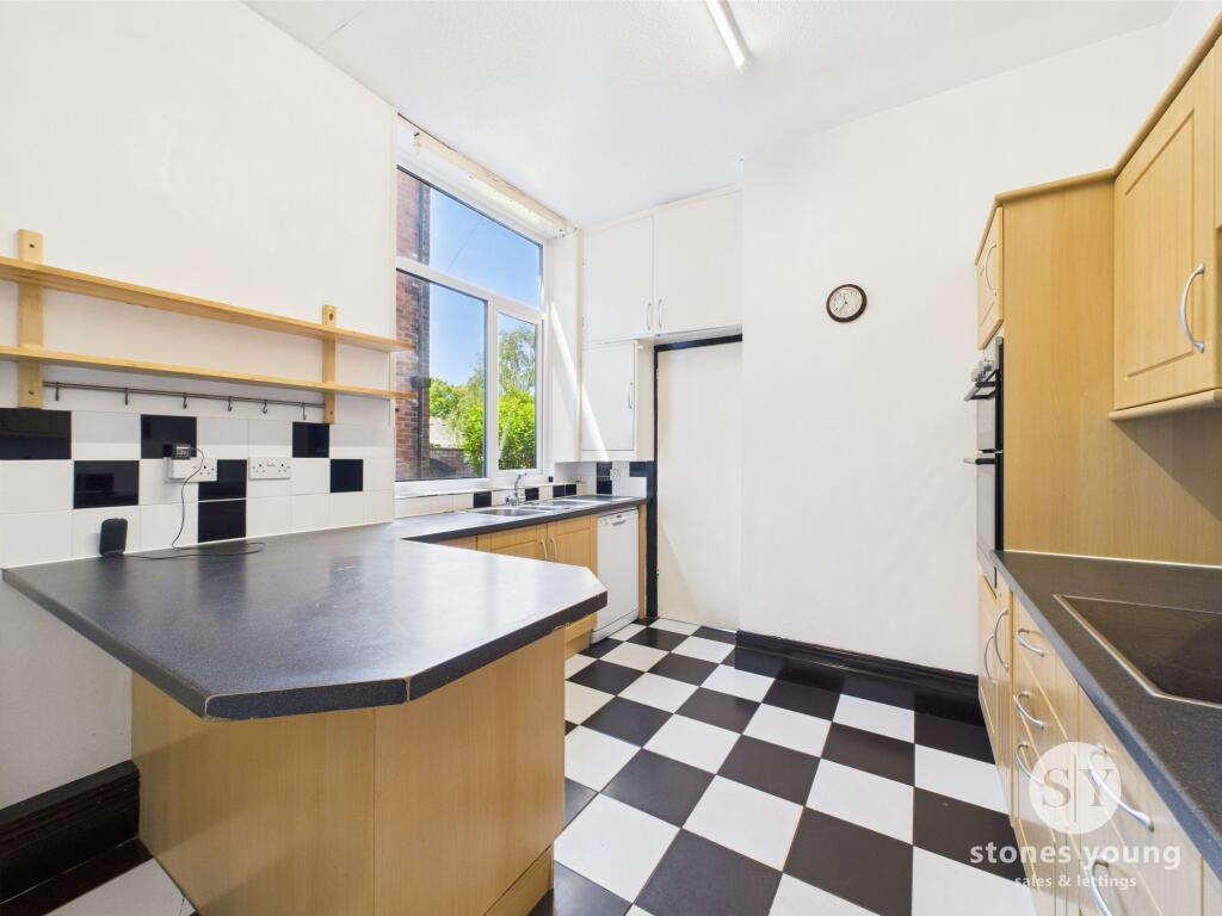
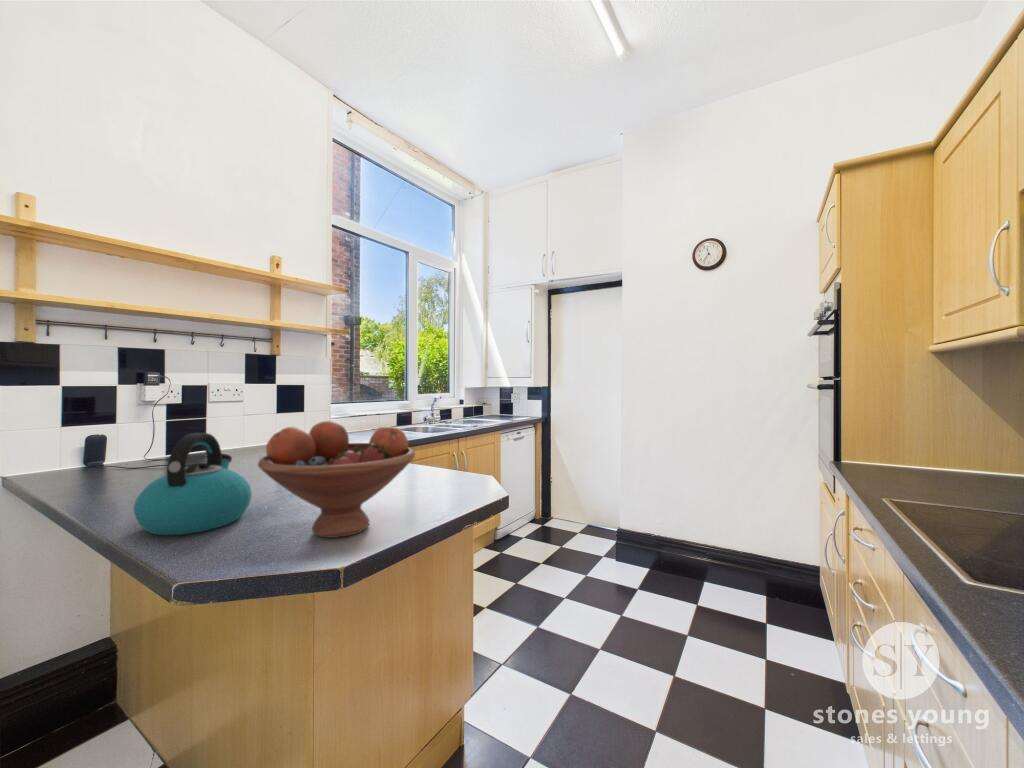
+ fruit bowl [257,420,416,539]
+ kettle [133,432,253,536]
